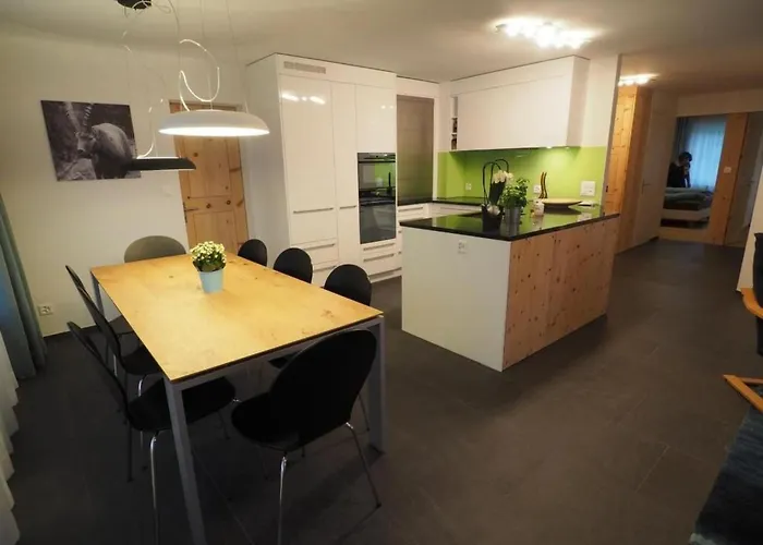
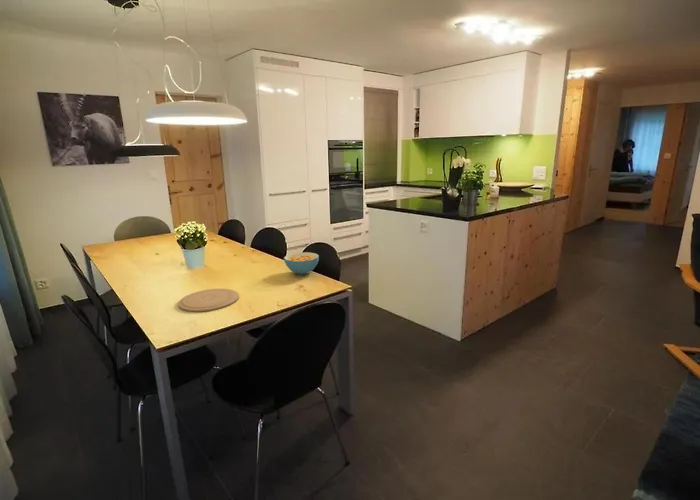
+ plate [177,288,240,313]
+ cereal bowl [283,251,320,275]
